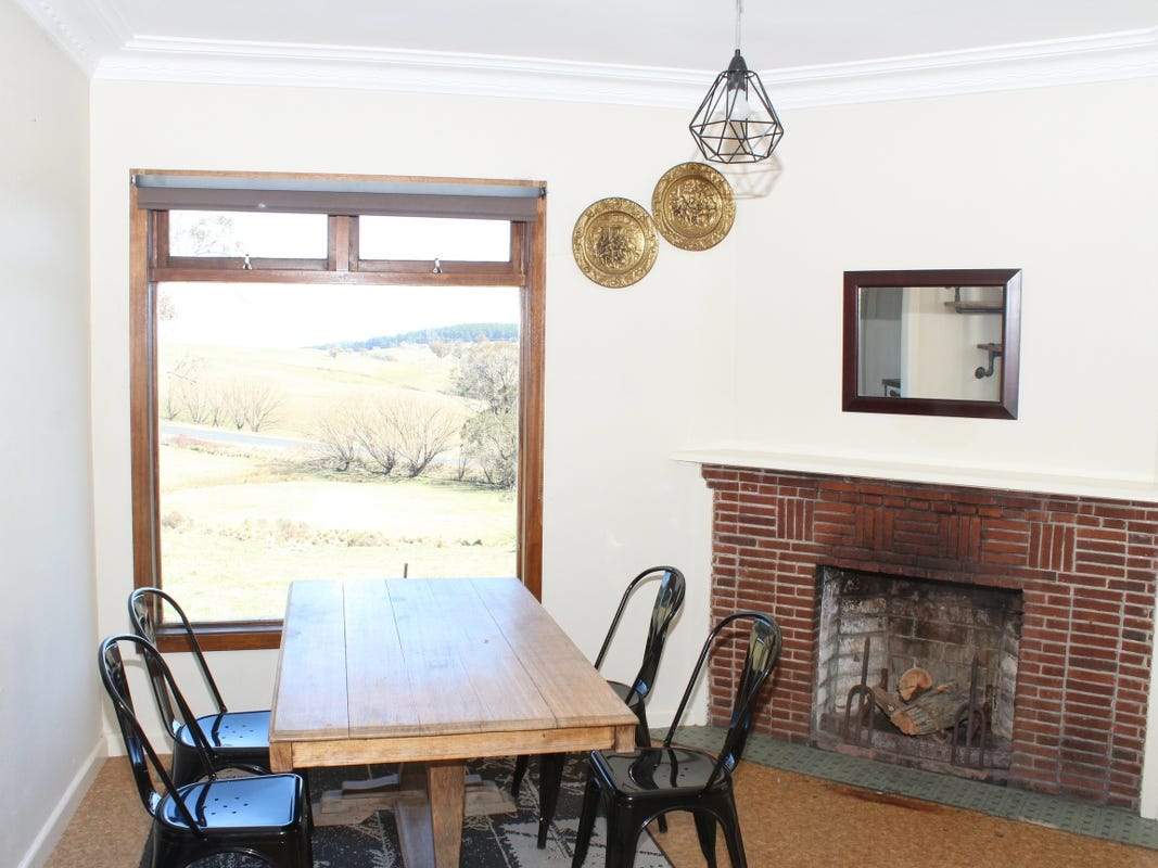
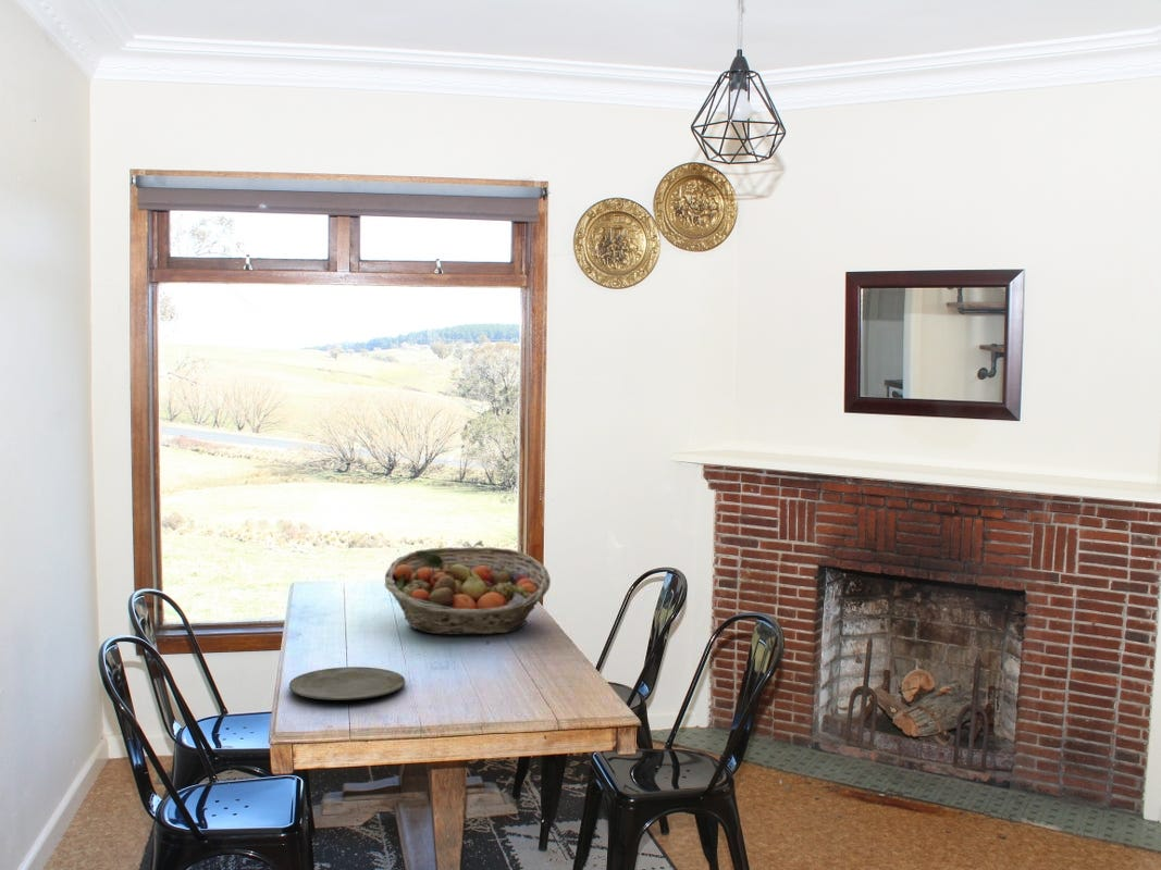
+ fruit basket [384,546,552,635]
+ plate [288,666,406,701]
